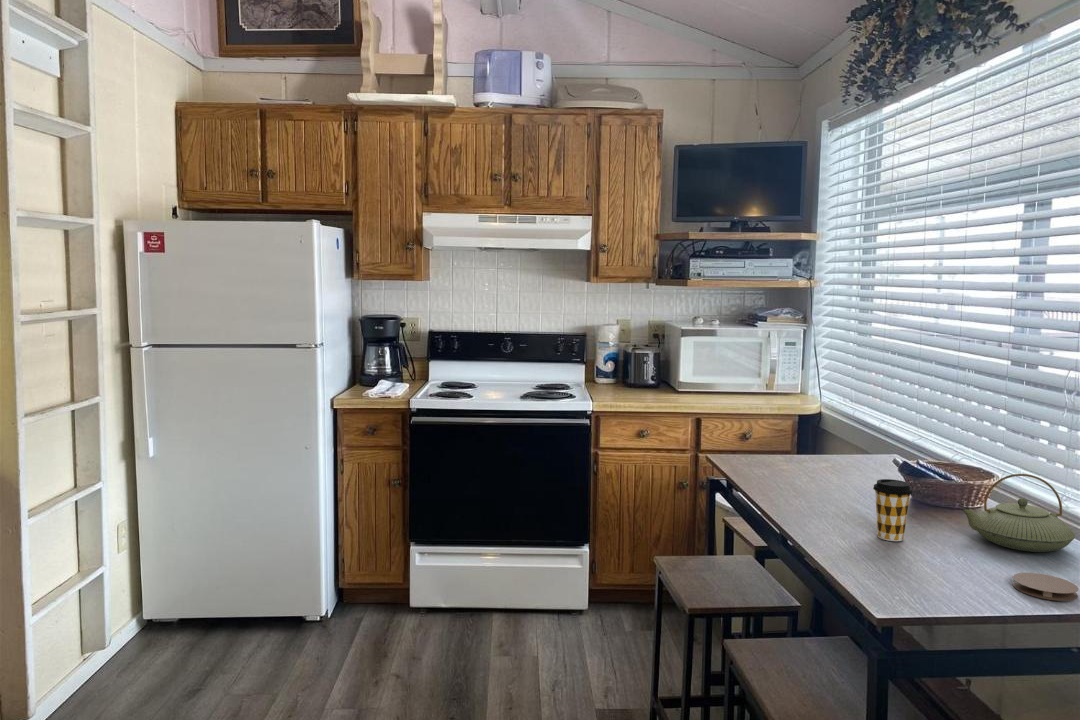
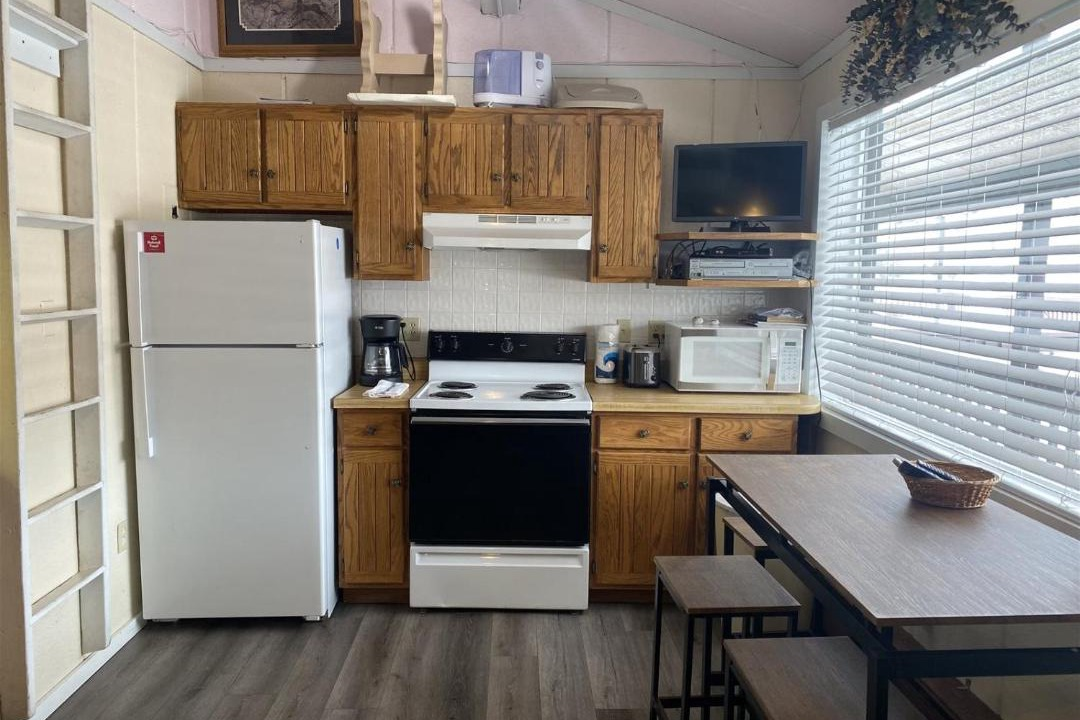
- coaster [1011,572,1080,602]
- teapot [959,473,1076,553]
- coffee cup [872,478,914,542]
